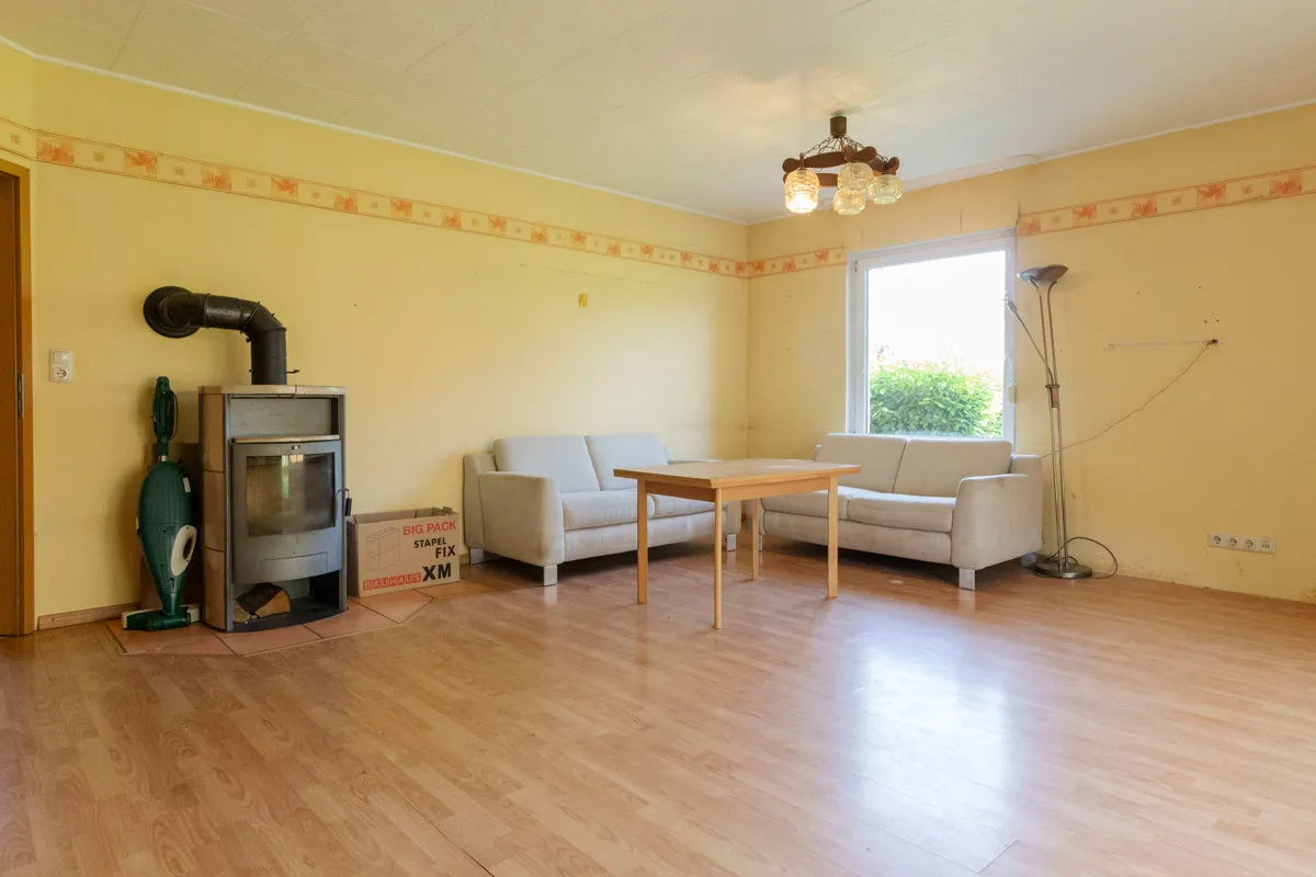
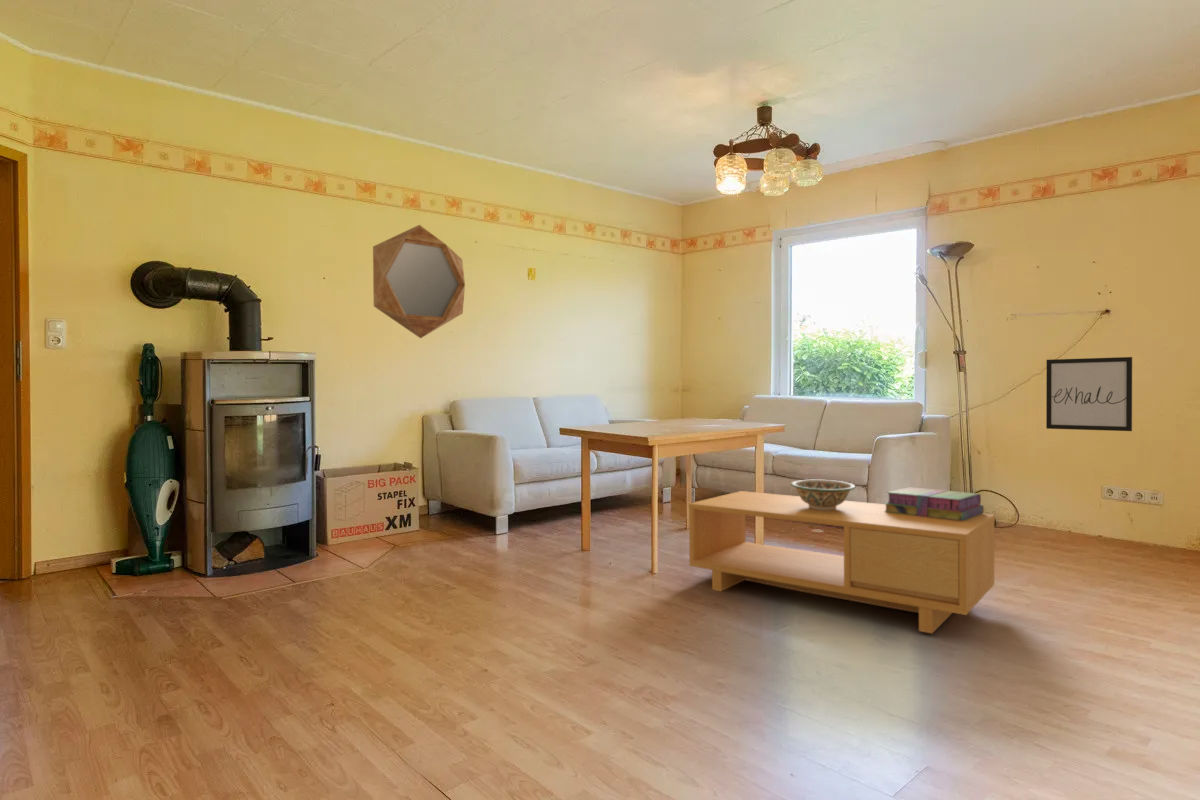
+ home mirror [372,224,466,339]
+ decorative bowl [790,479,856,510]
+ stack of books [883,486,985,521]
+ wall art [1045,356,1133,432]
+ coffee table [688,490,996,634]
